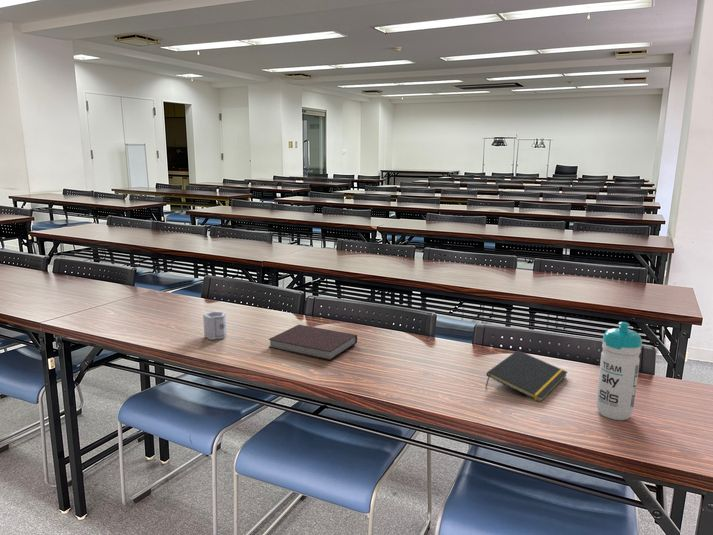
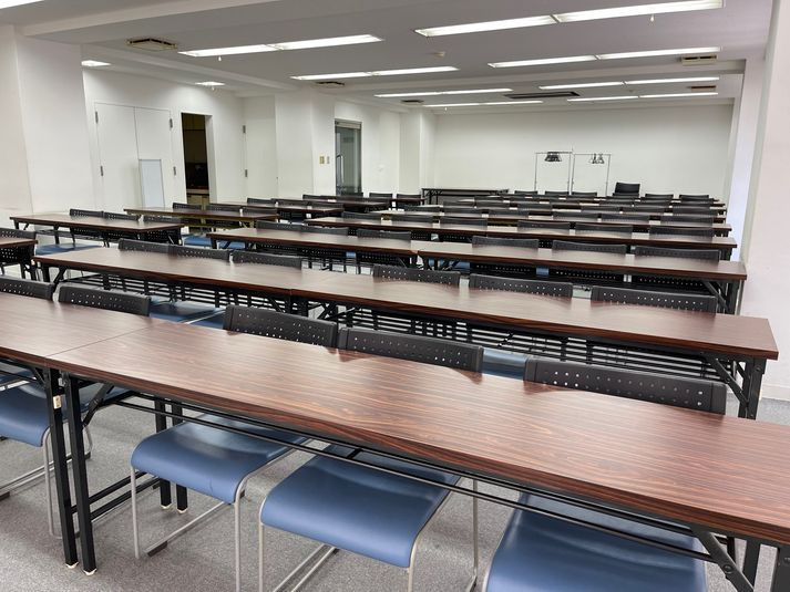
- notepad [485,349,569,403]
- water bottle [595,321,643,421]
- notebook [267,324,358,361]
- cup [202,310,227,341]
